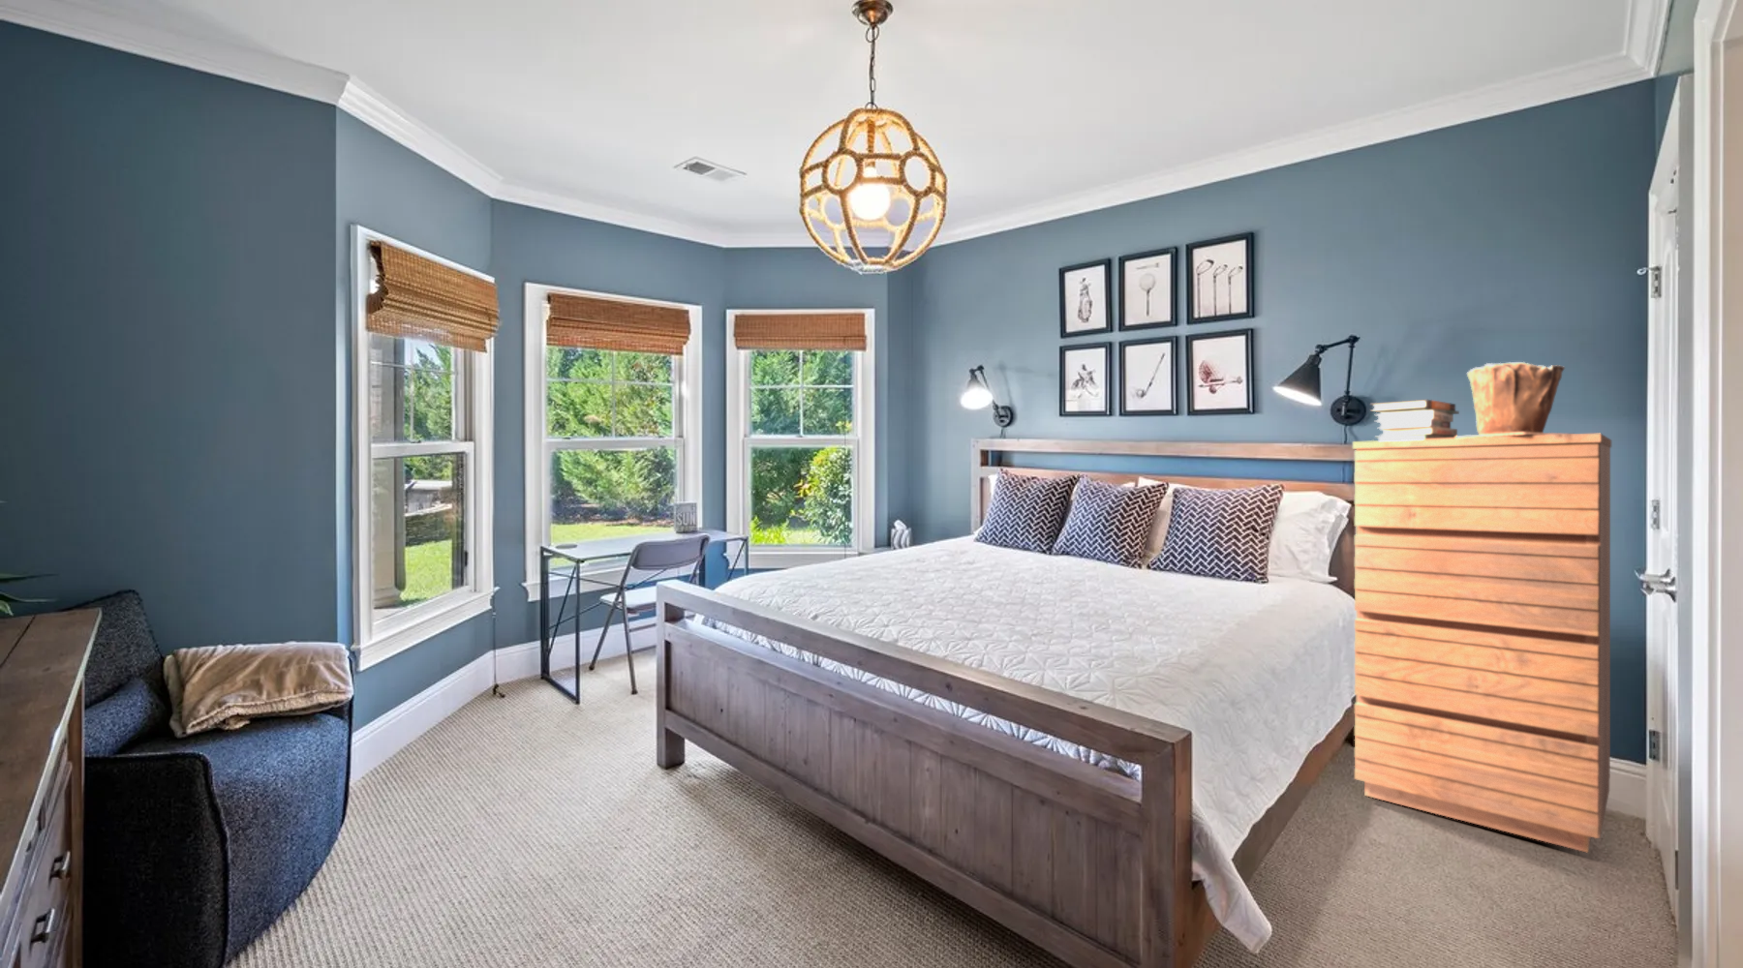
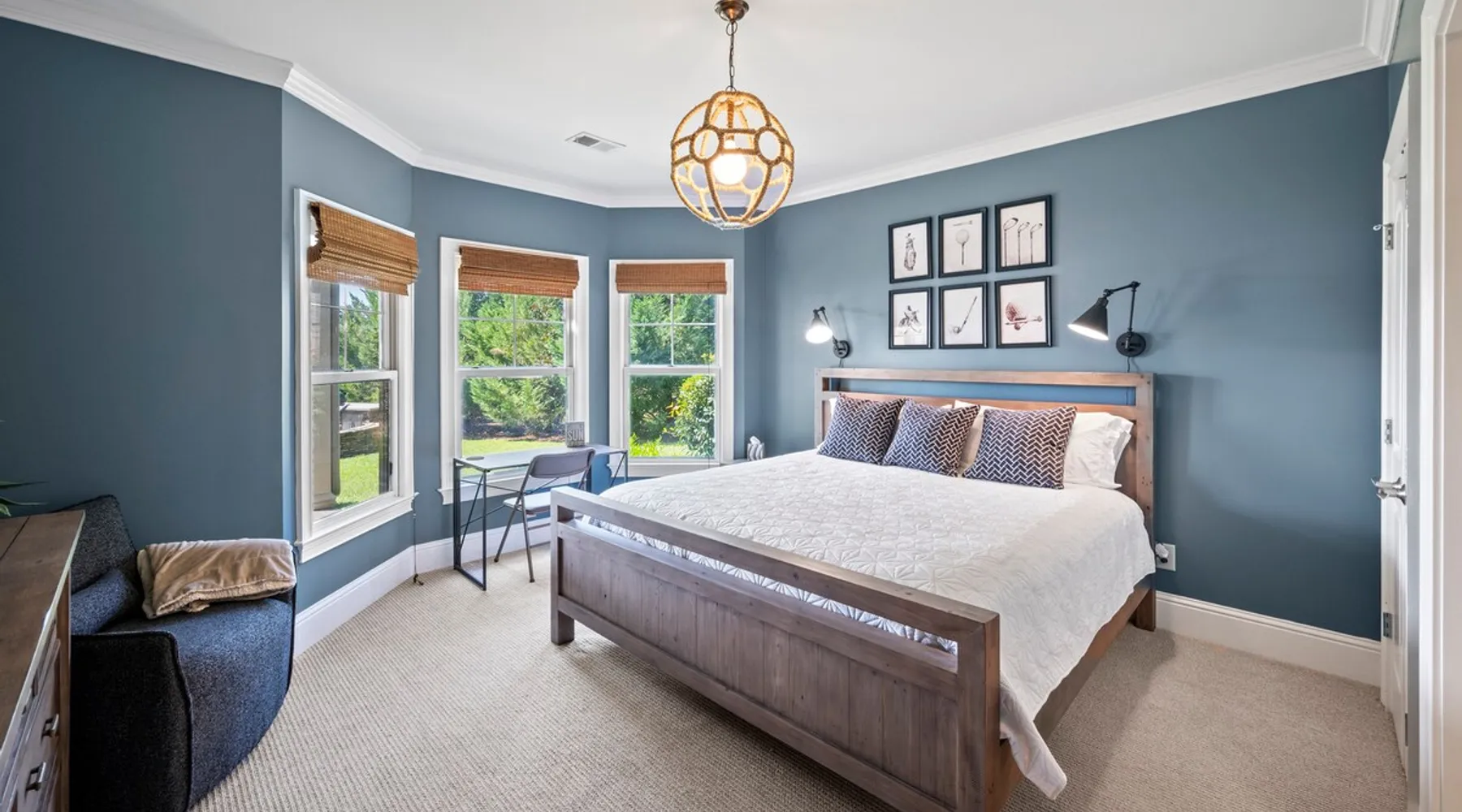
- dresser [1352,433,1612,854]
- plant pot [1454,361,1573,439]
- book stack [1369,399,1460,440]
